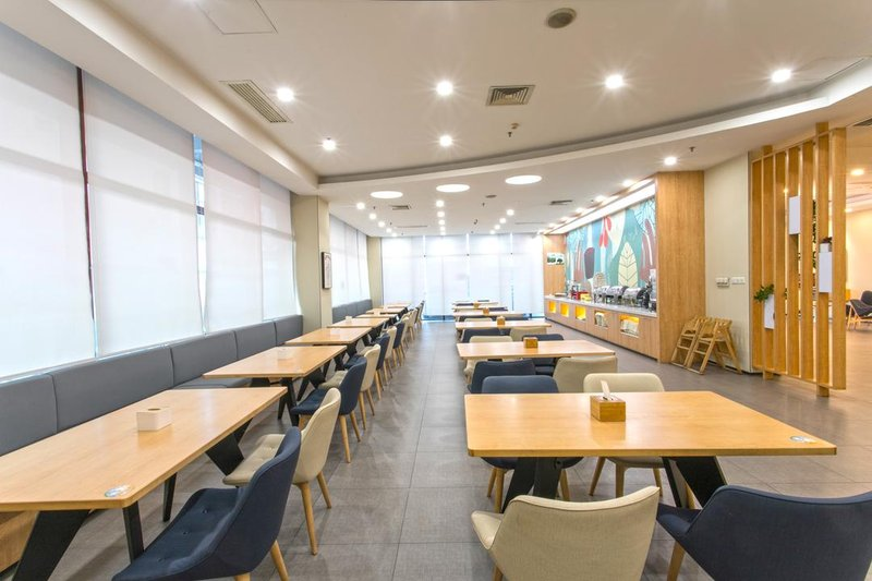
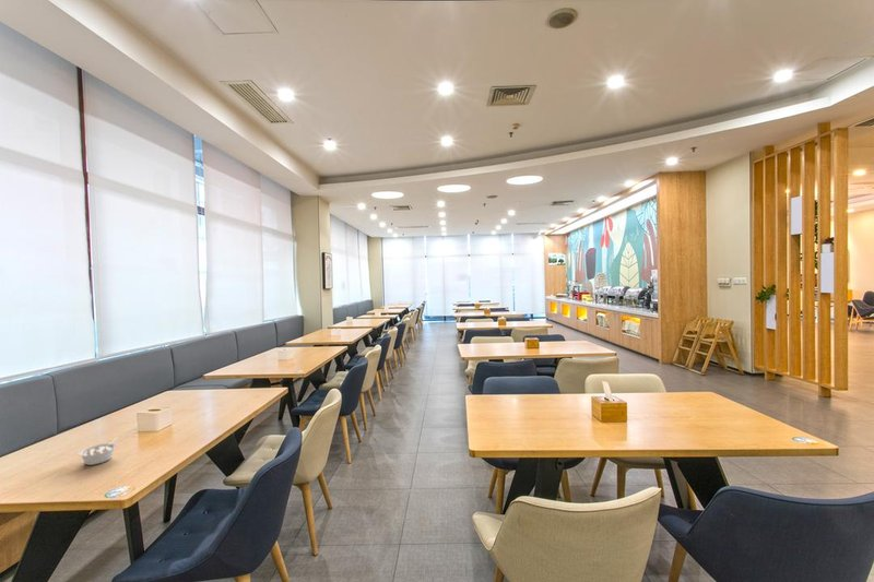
+ legume [78,437,119,466]
